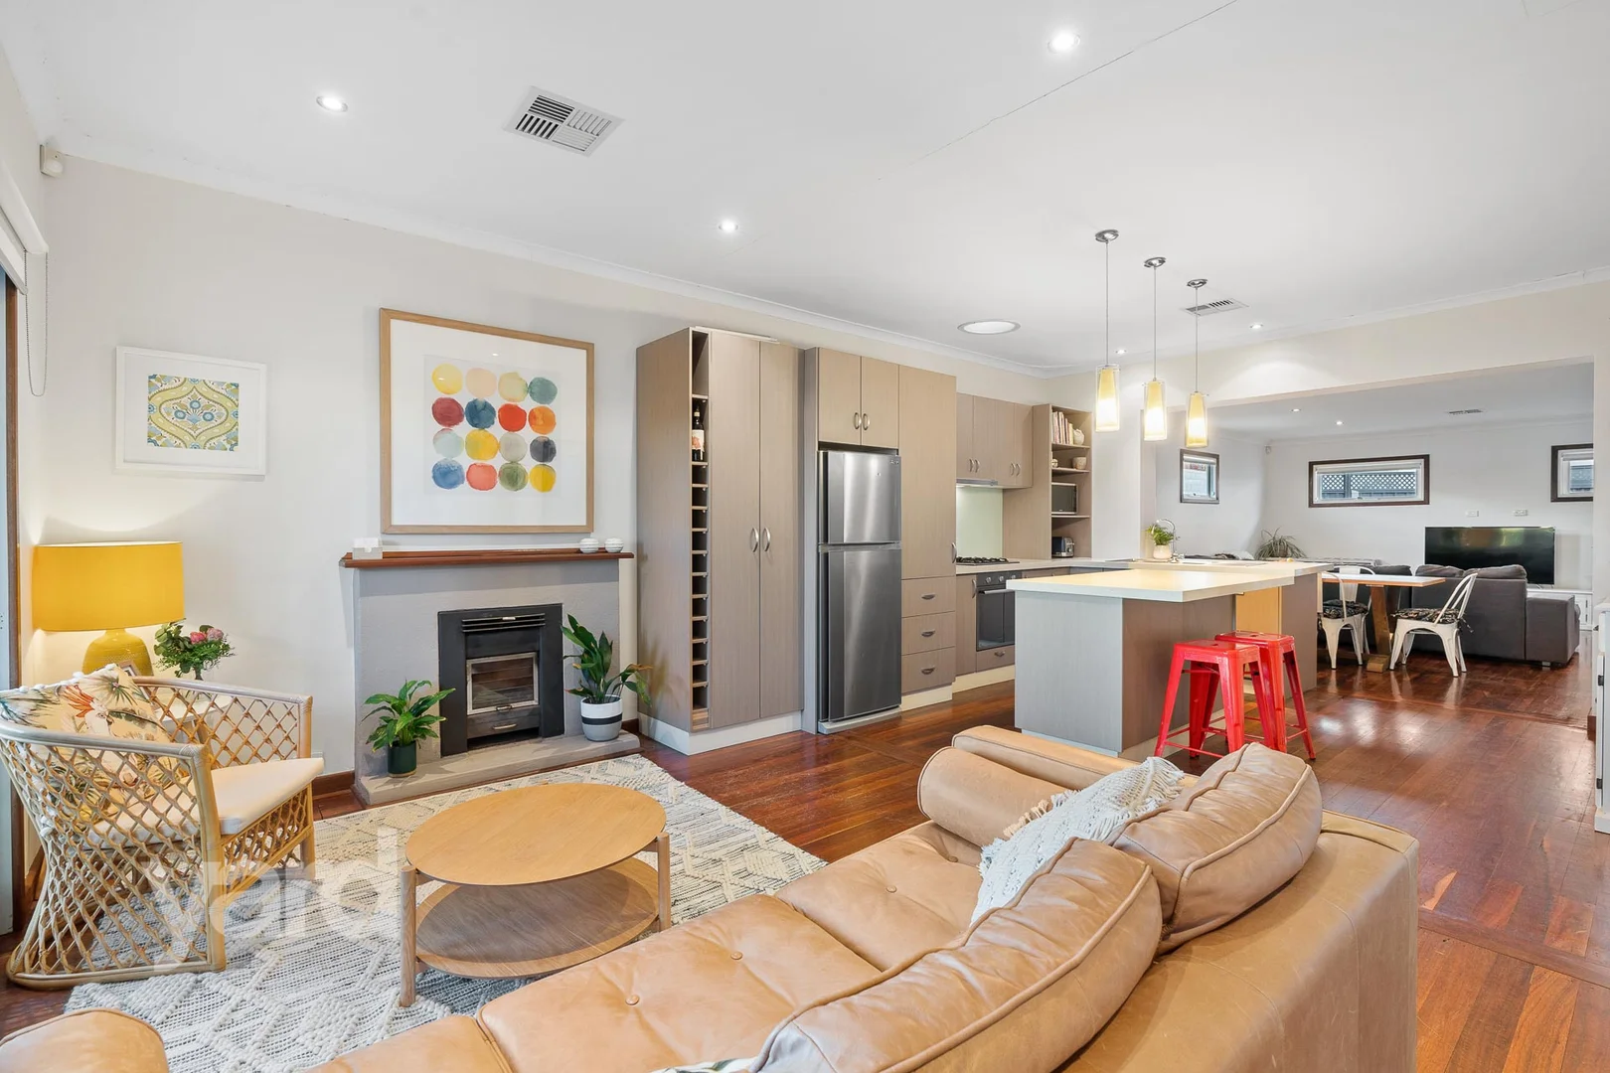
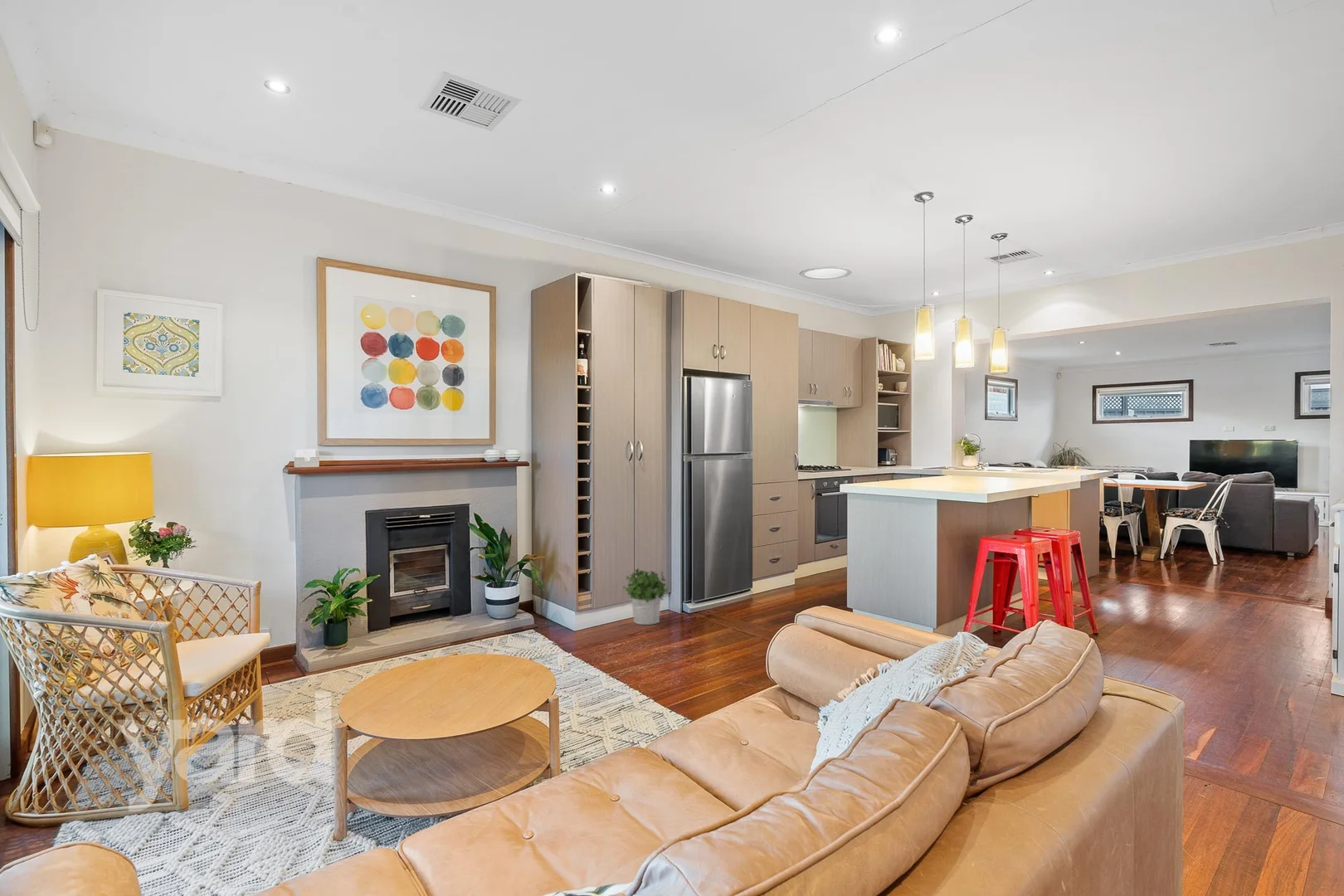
+ potted plant [622,567,669,626]
